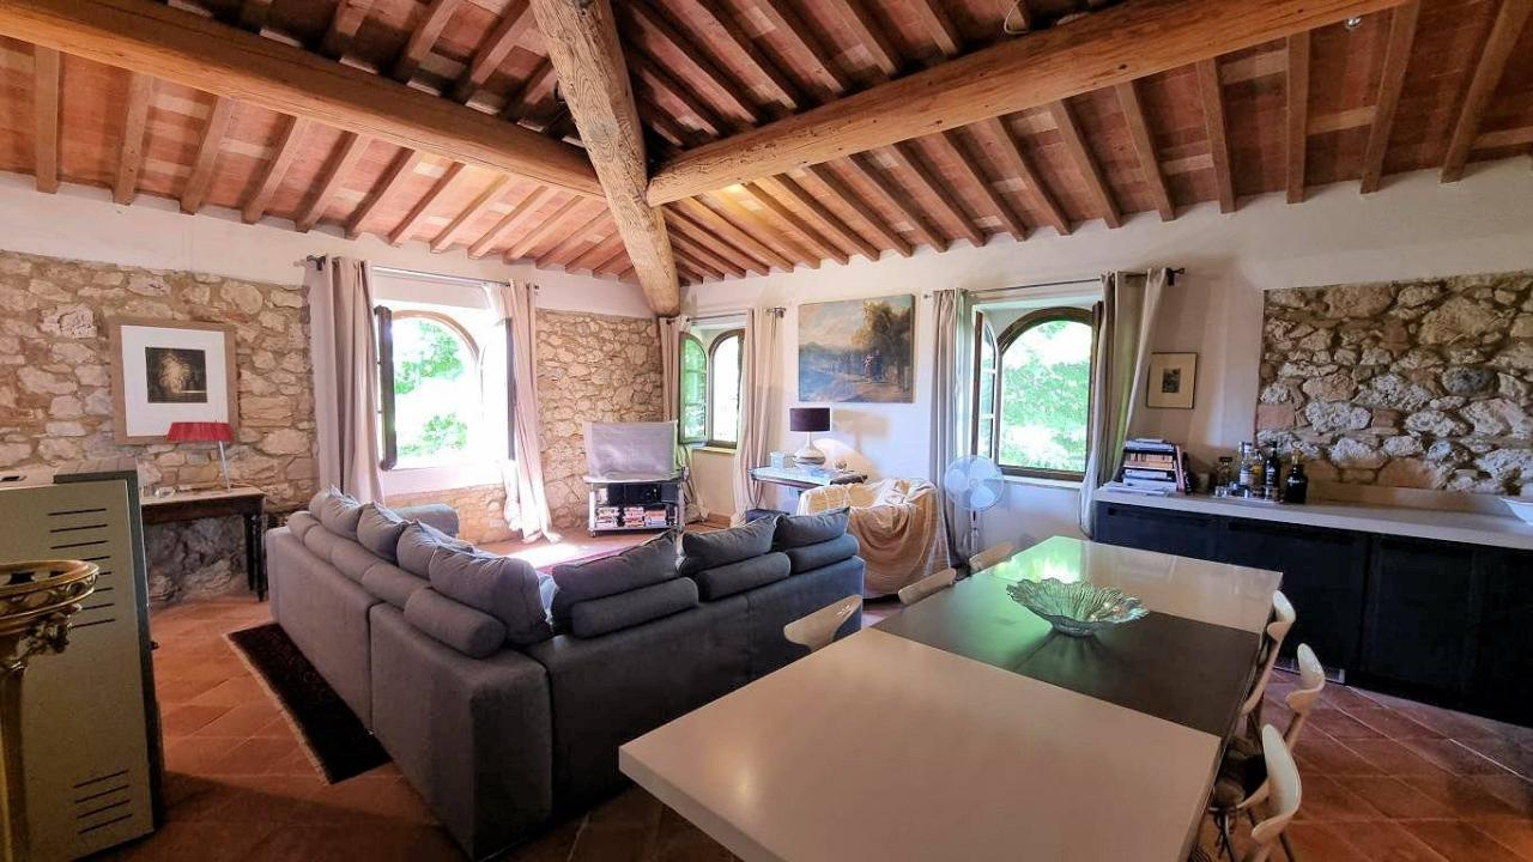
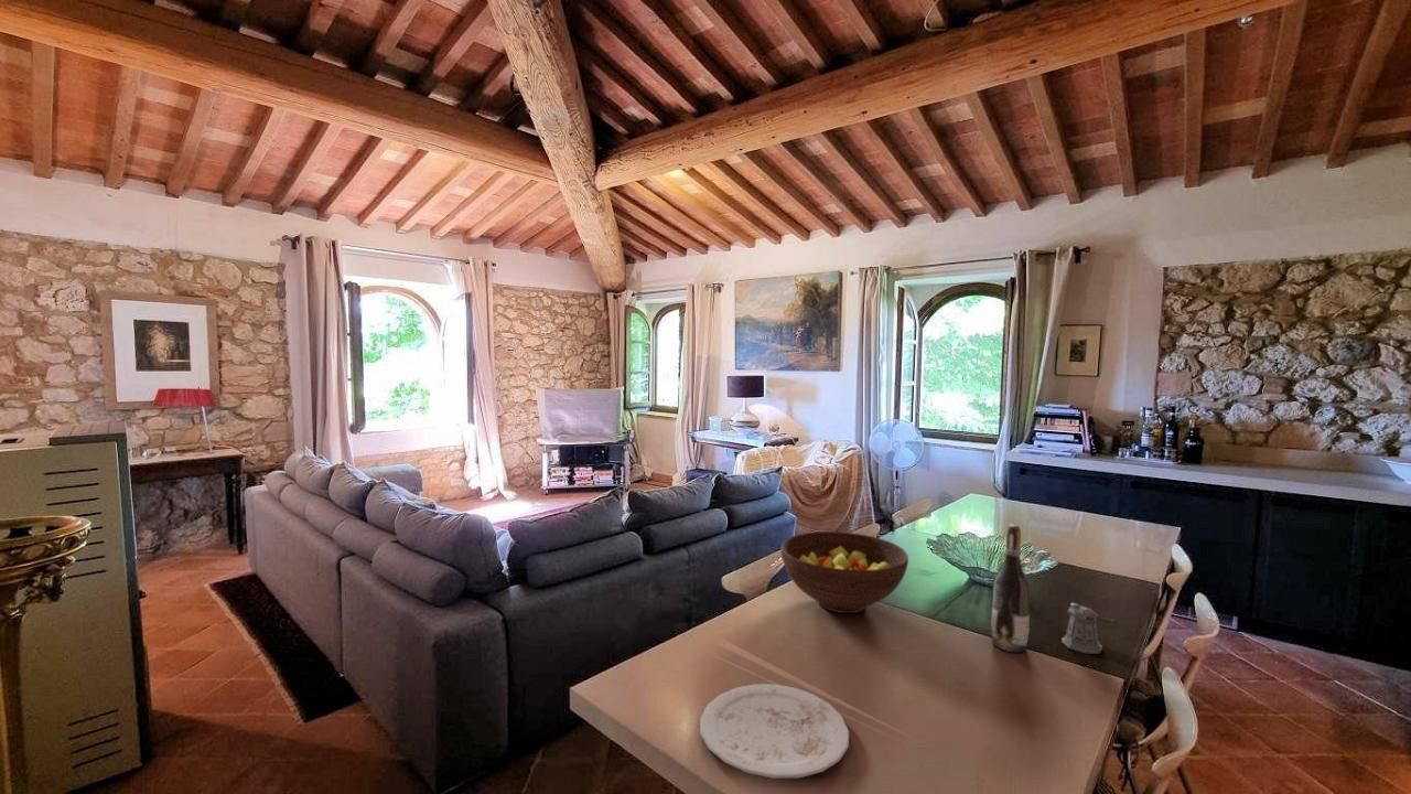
+ pepper shaker [1060,602,1119,655]
+ fruit bowl [779,530,909,614]
+ plate [699,683,850,780]
+ wine bottle [990,524,1031,654]
